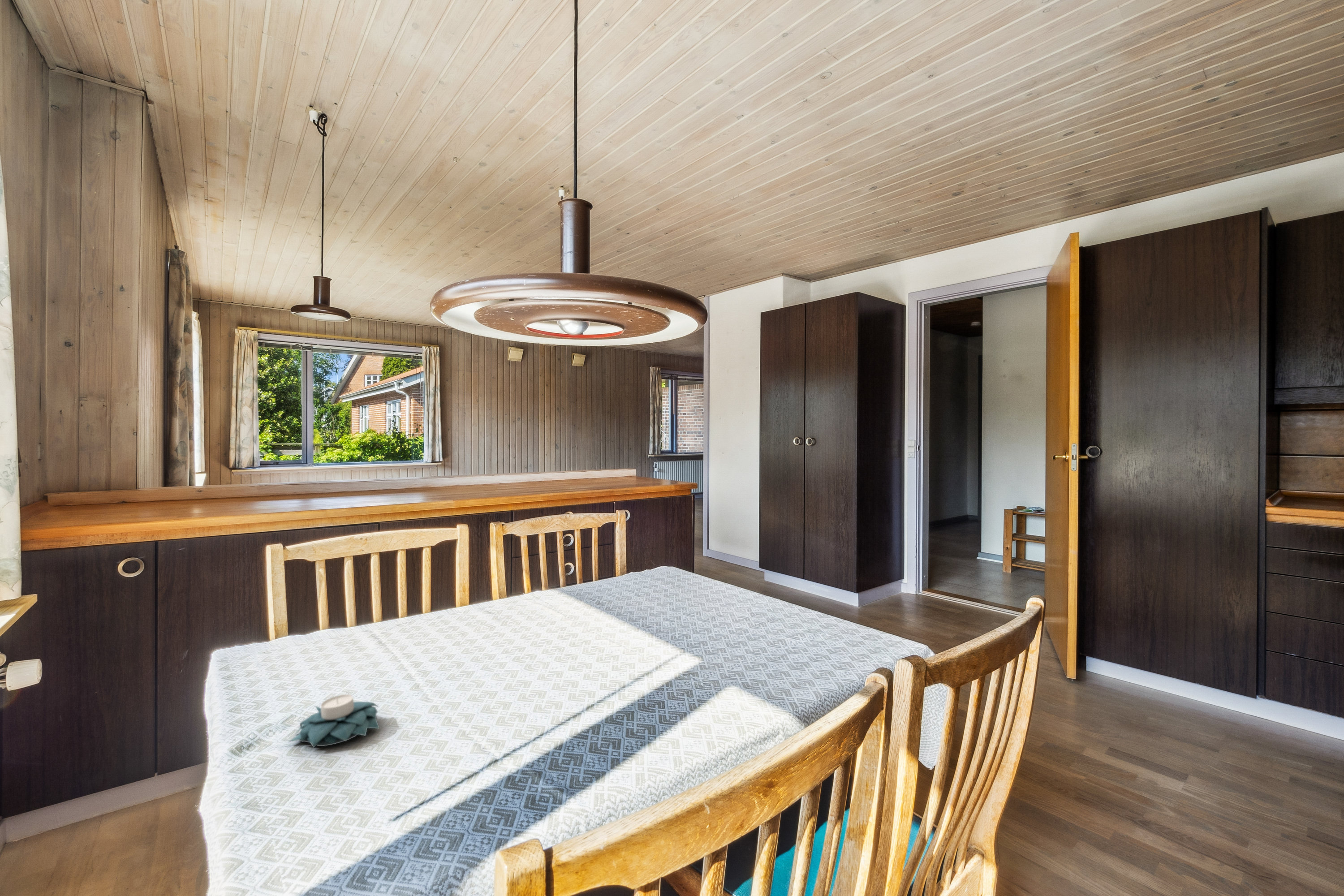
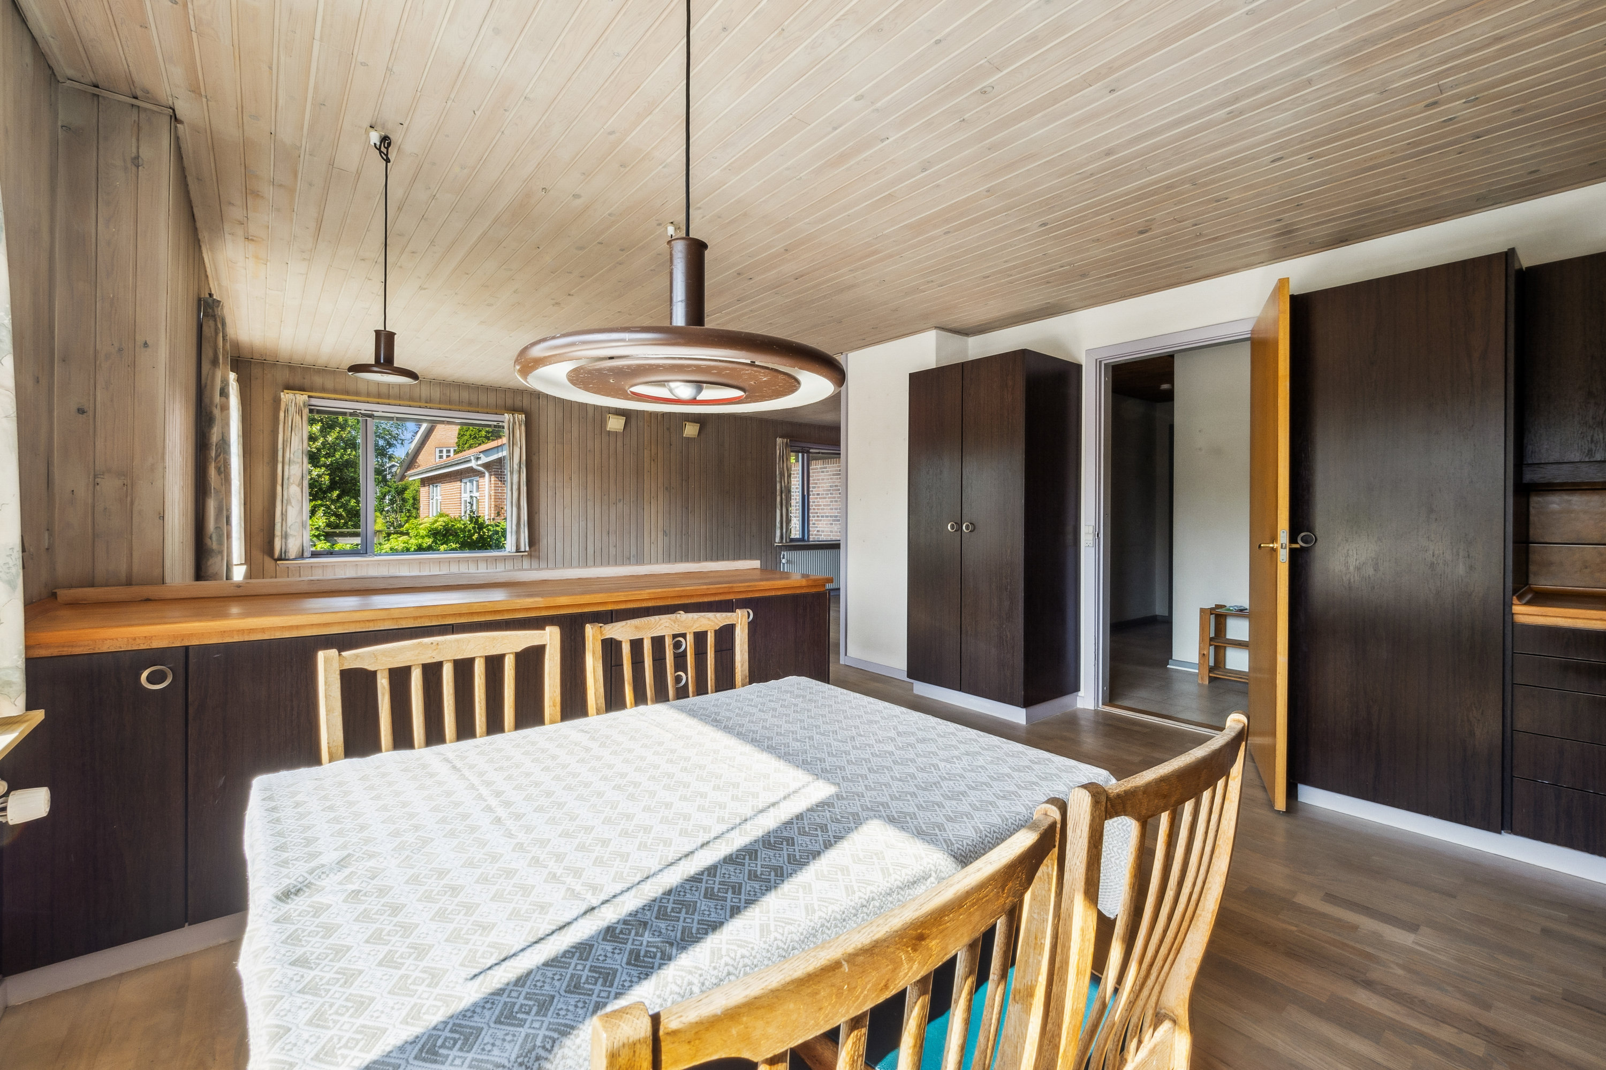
- candle holder [288,694,380,749]
